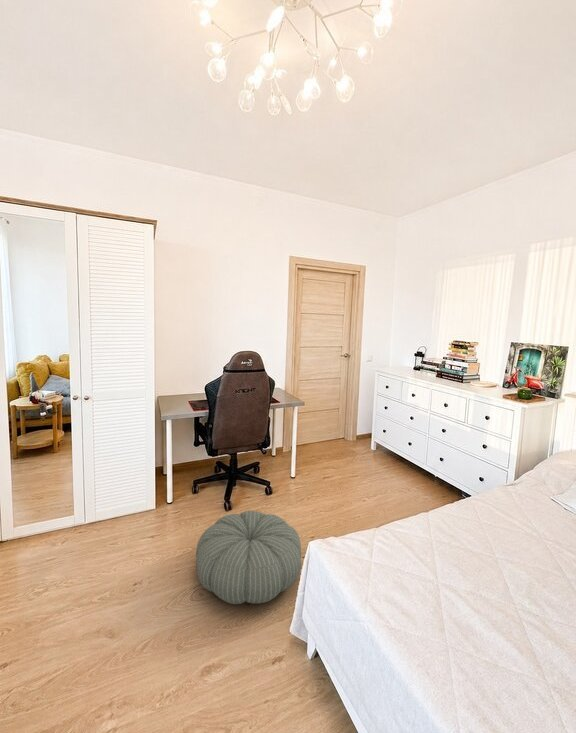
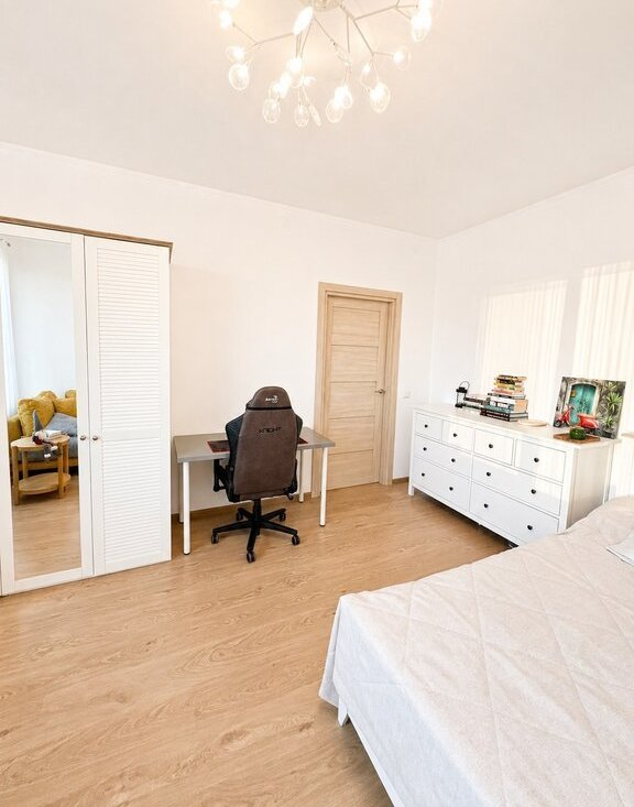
- pouf [195,510,302,605]
